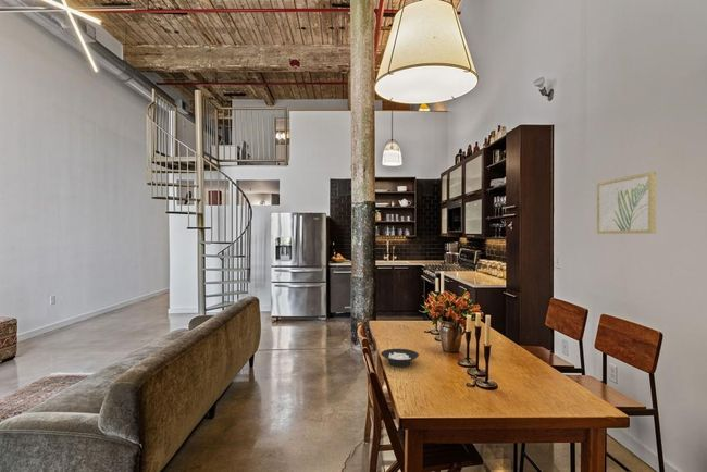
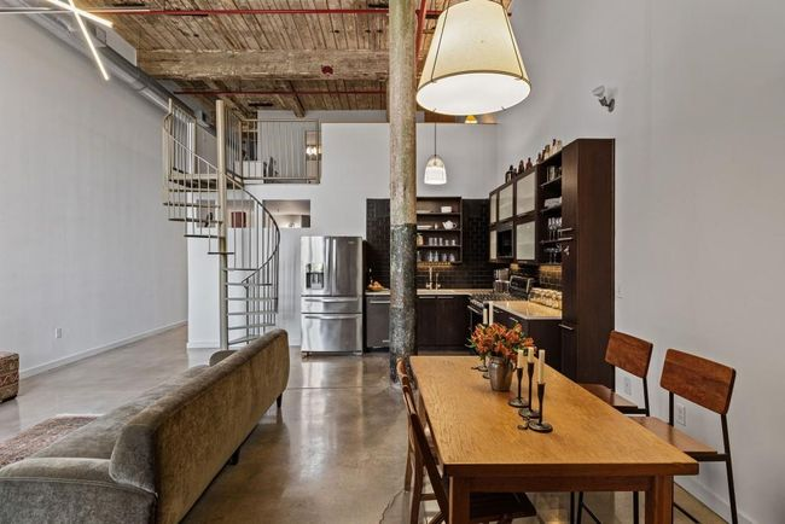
- wall art [596,171,657,235]
- cereal bowl [380,348,420,368]
